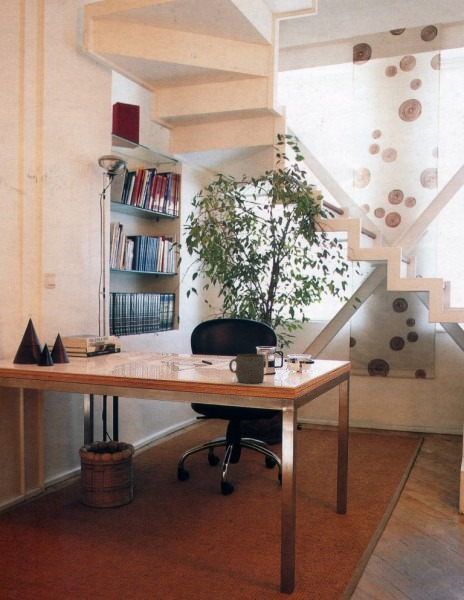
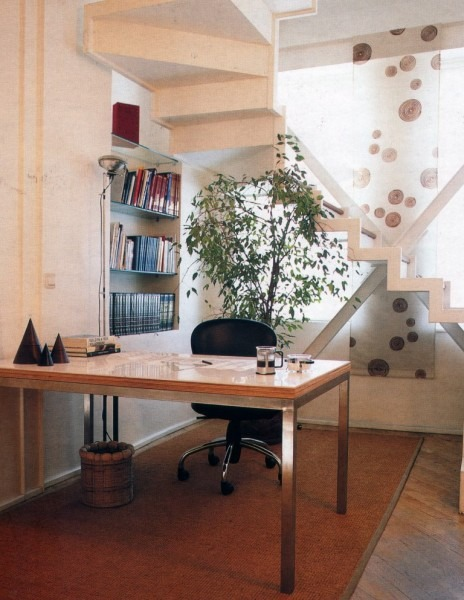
- mug [228,353,265,384]
